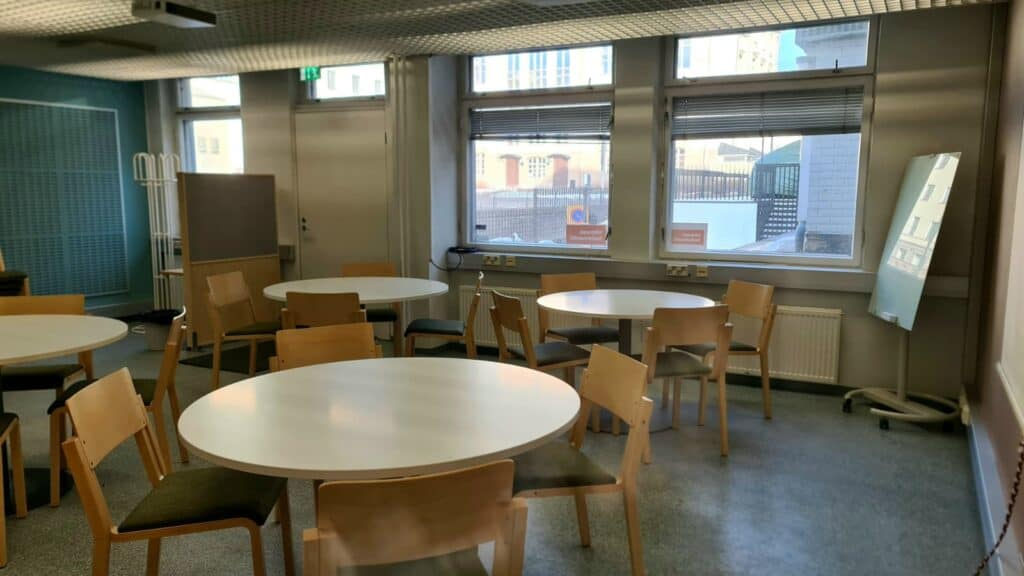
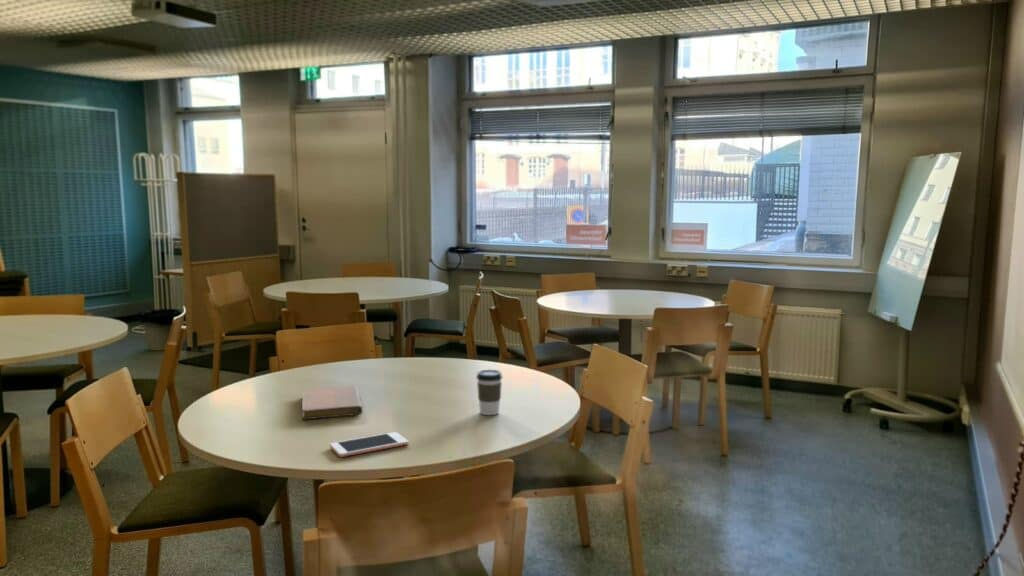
+ notebook [301,384,363,420]
+ cell phone [329,431,409,458]
+ coffee cup [475,368,503,416]
